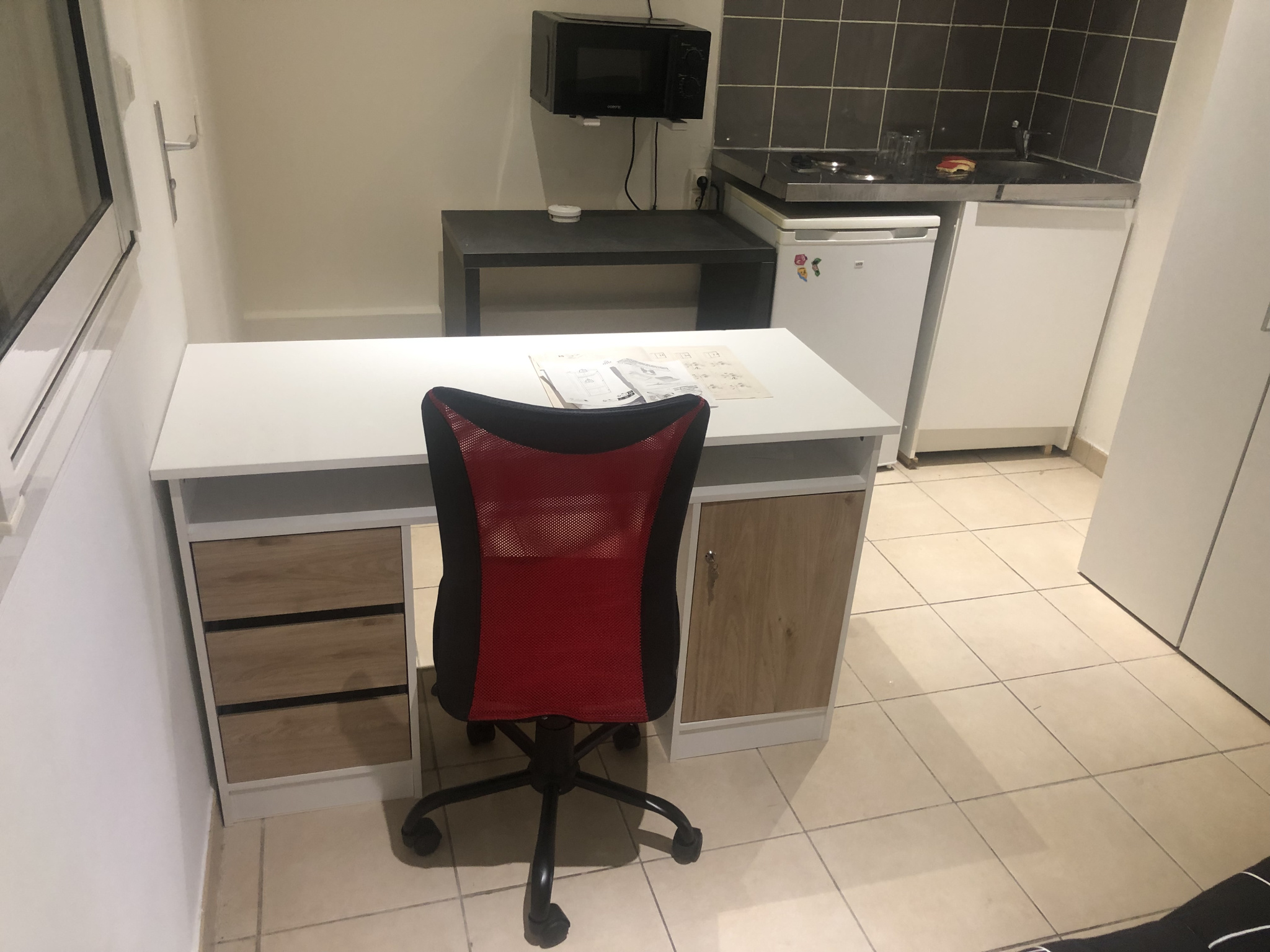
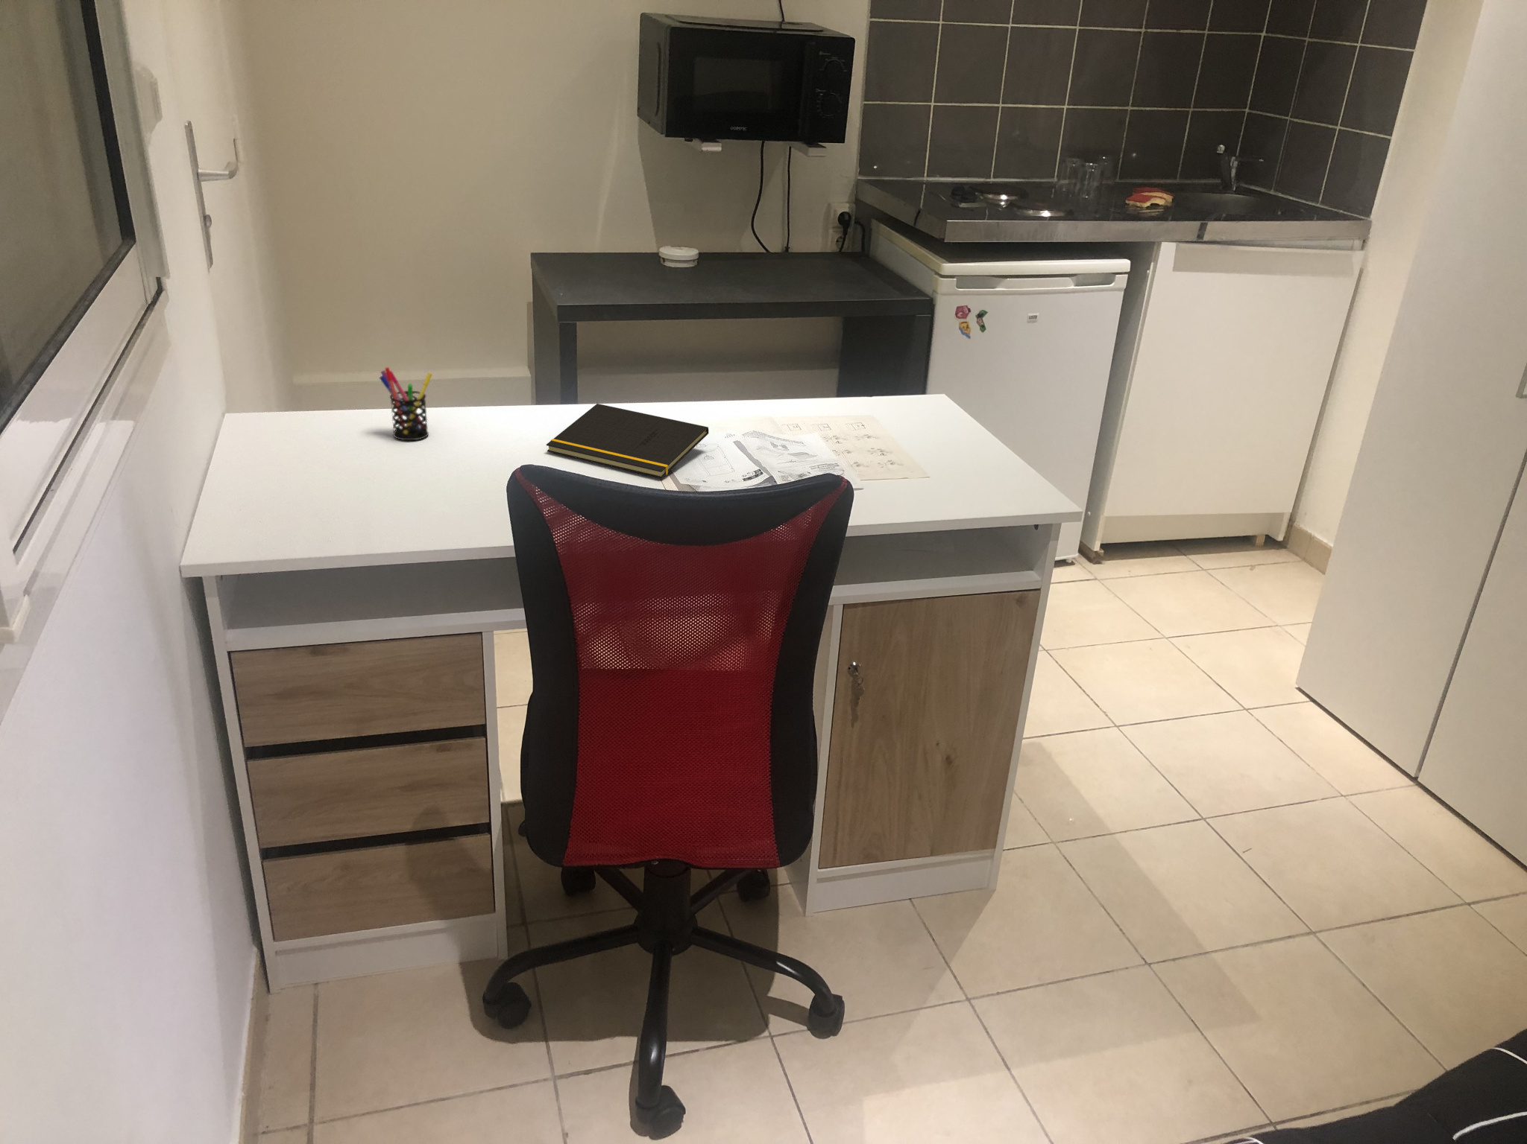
+ notepad [546,403,709,479]
+ pen holder [379,367,433,441]
